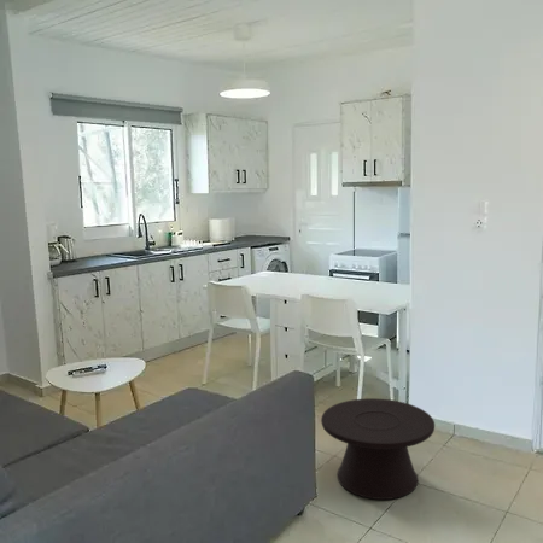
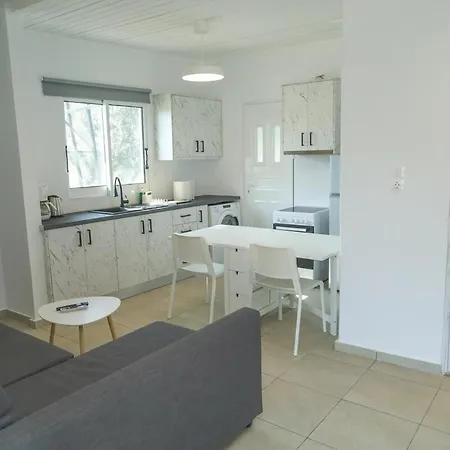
- side table [320,397,436,501]
